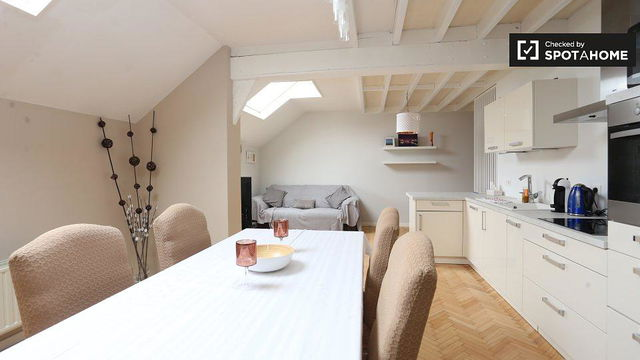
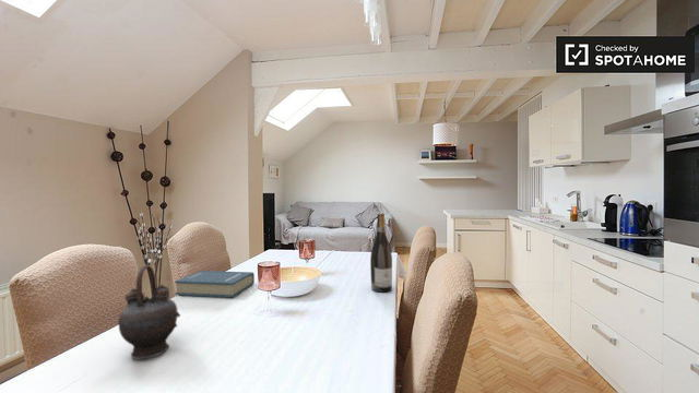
+ hardback book [174,270,256,298]
+ teapot [117,264,181,360]
+ wine bottle [369,213,393,294]
